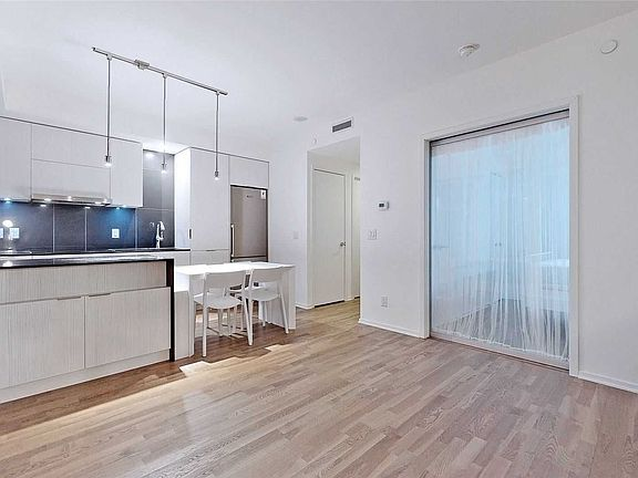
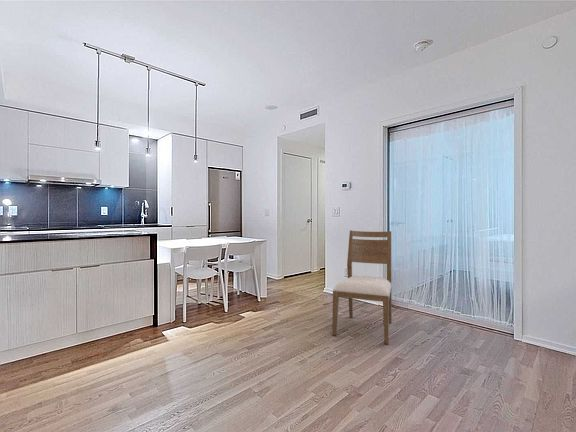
+ chair [331,229,393,345]
